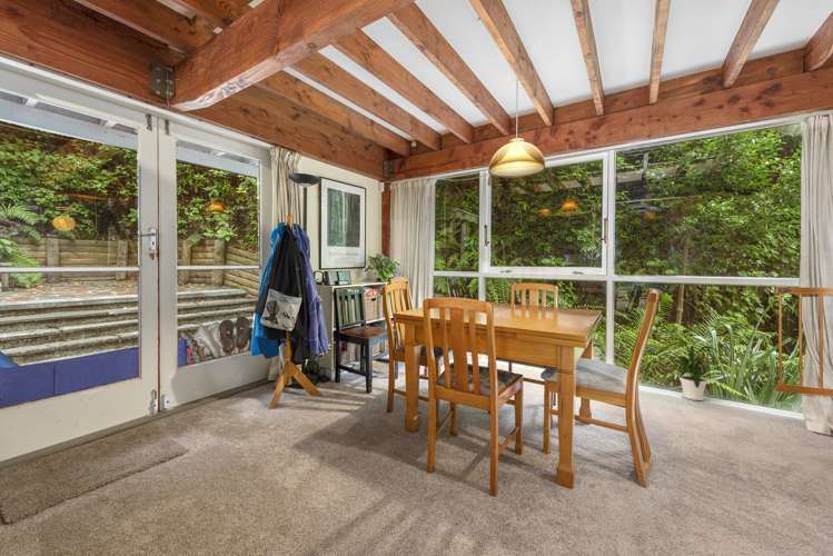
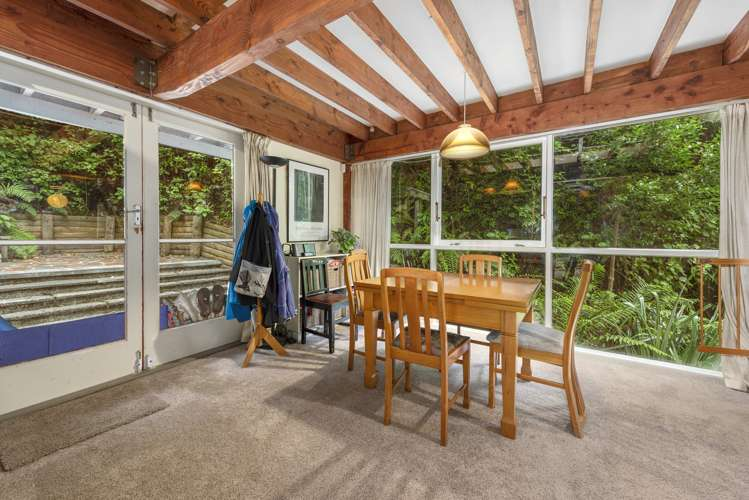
- house plant [665,336,723,401]
